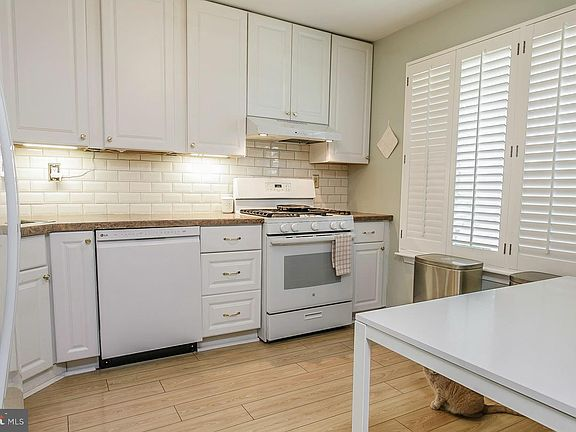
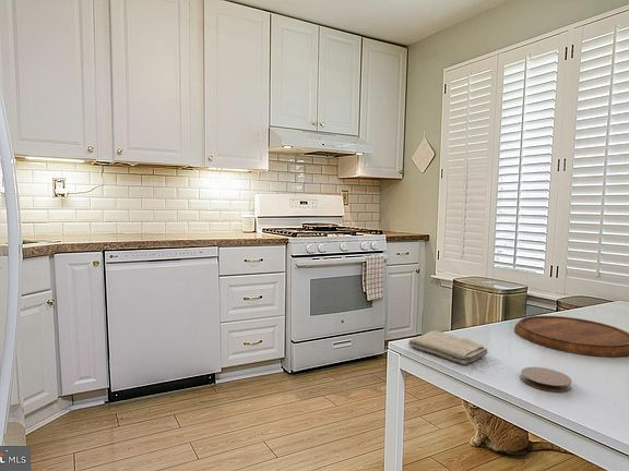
+ cutting board [513,315,629,358]
+ washcloth [407,329,489,365]
+ coaster [520,366,573,392]
